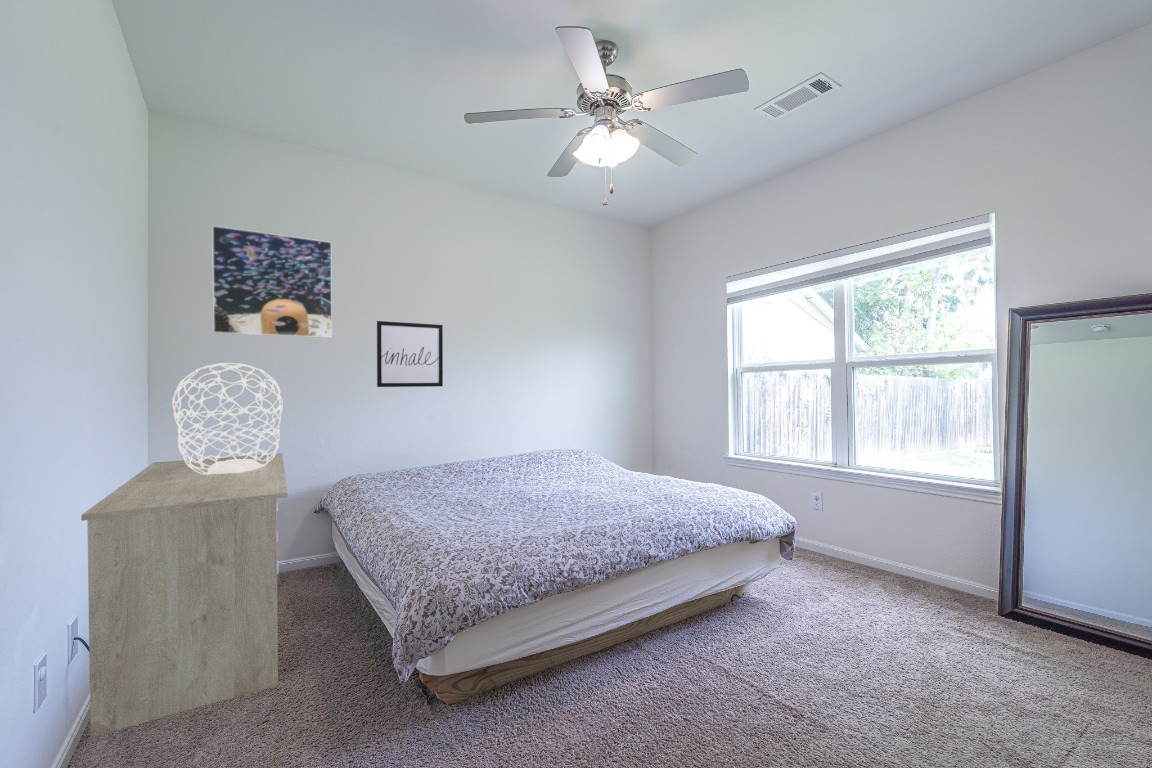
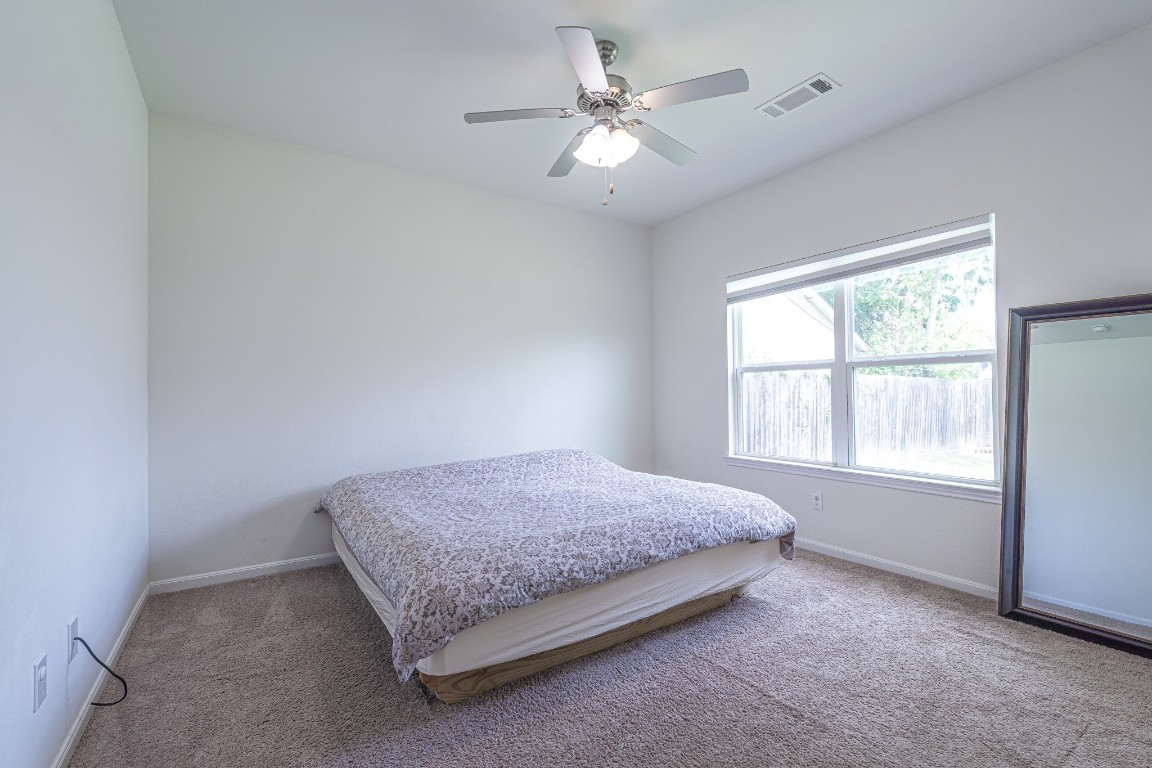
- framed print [211,225,333,339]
- table lamp [171,362,284,475]
- desk [80,452,289,738]
- wall art [376,320,444,388]
